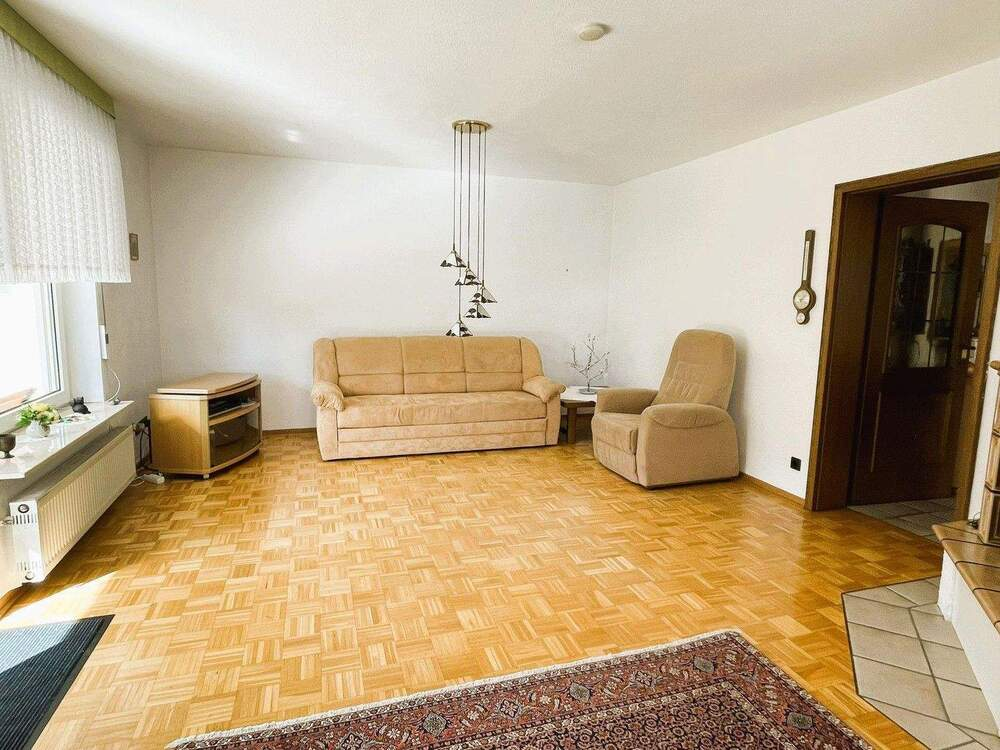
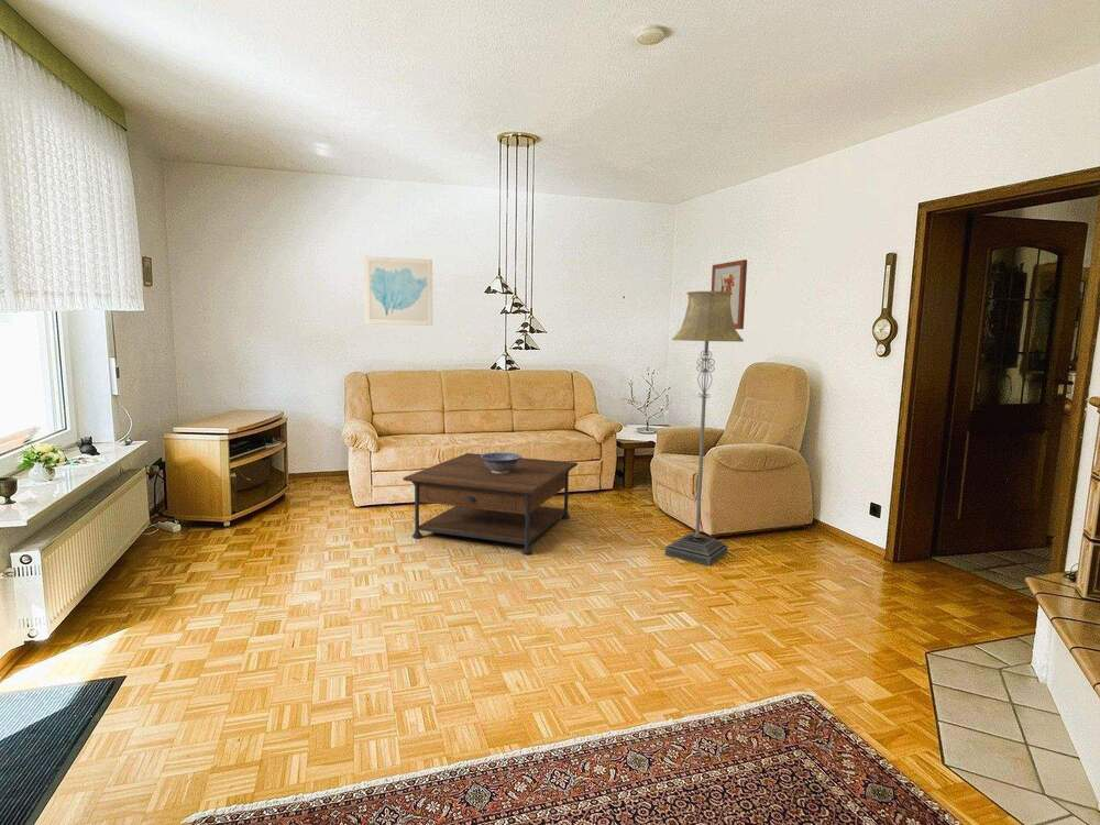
+ wall art [363,255,433,327]
+ floor lamp [663,290,745,566]
+ coffee table [402,452,579,556]
+ decorative bowl [480,451,522,474]
+ wall art [711,258,748,330]
